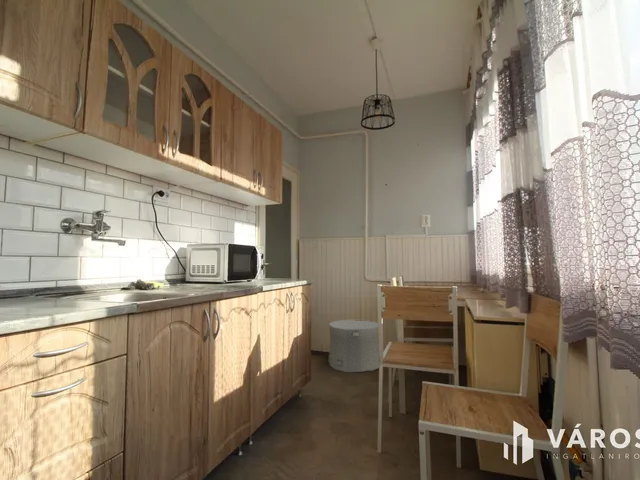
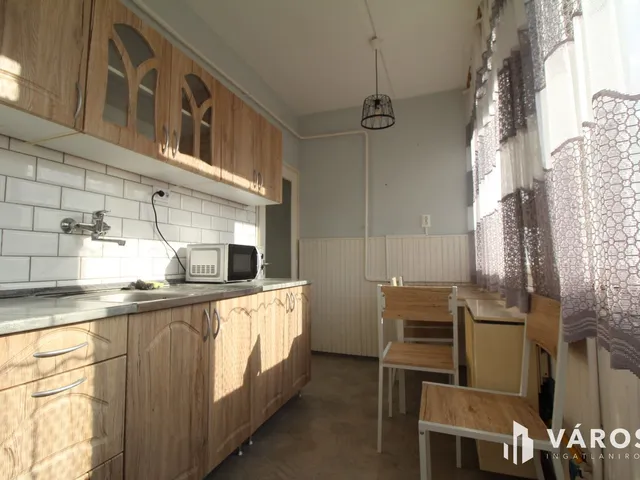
- trash can [327,319,380,373]
